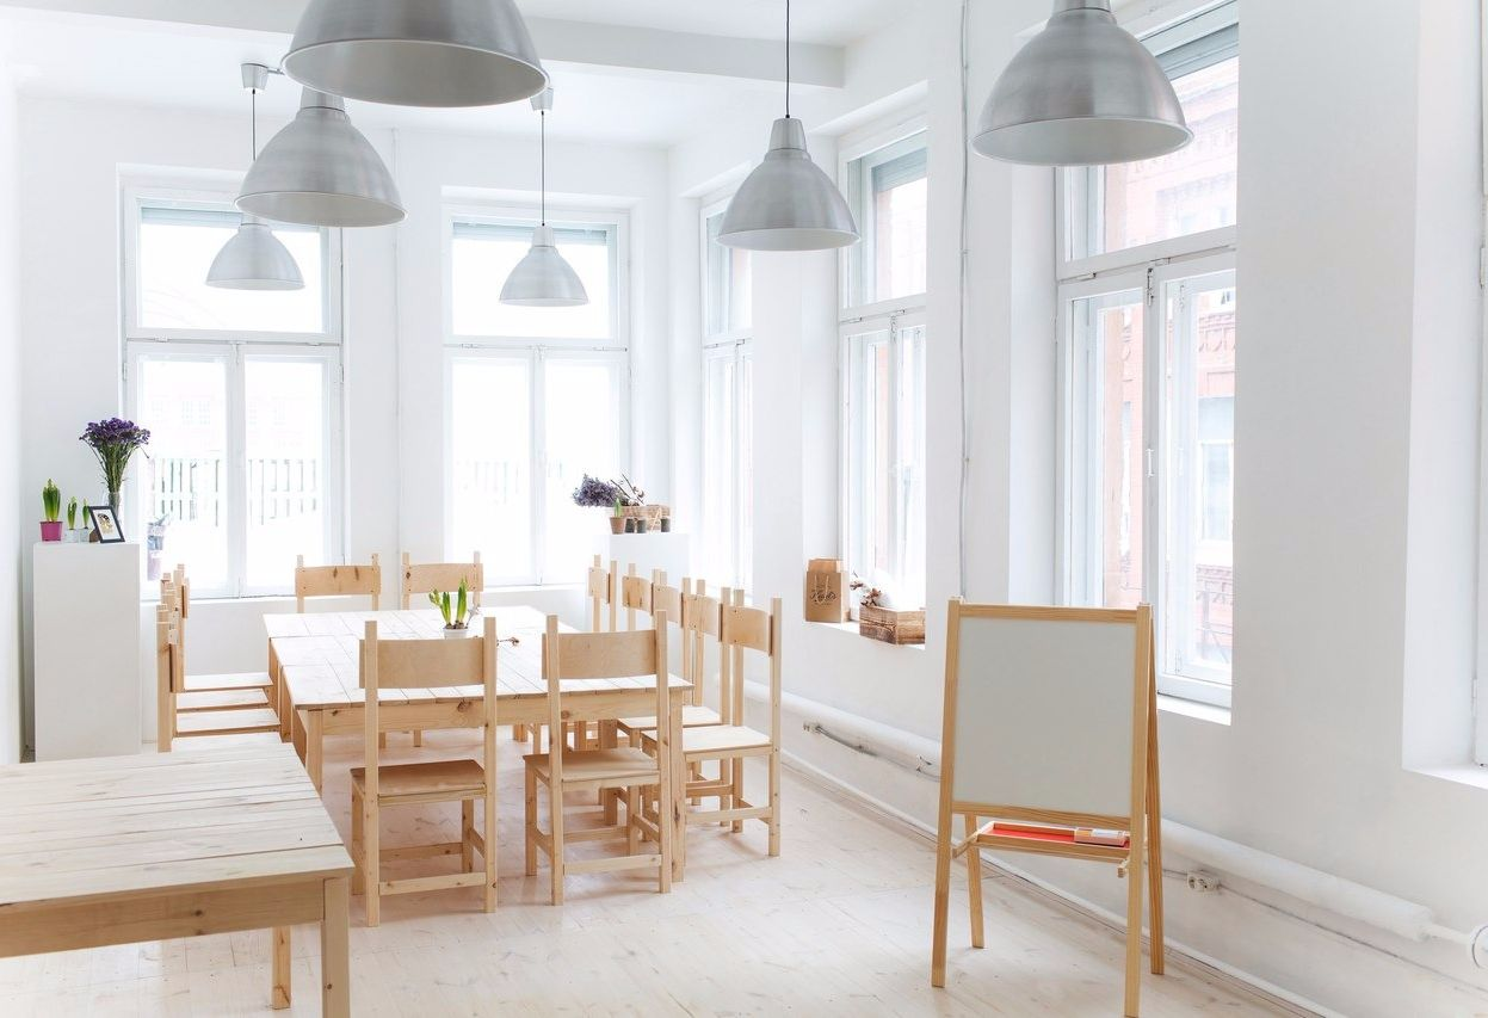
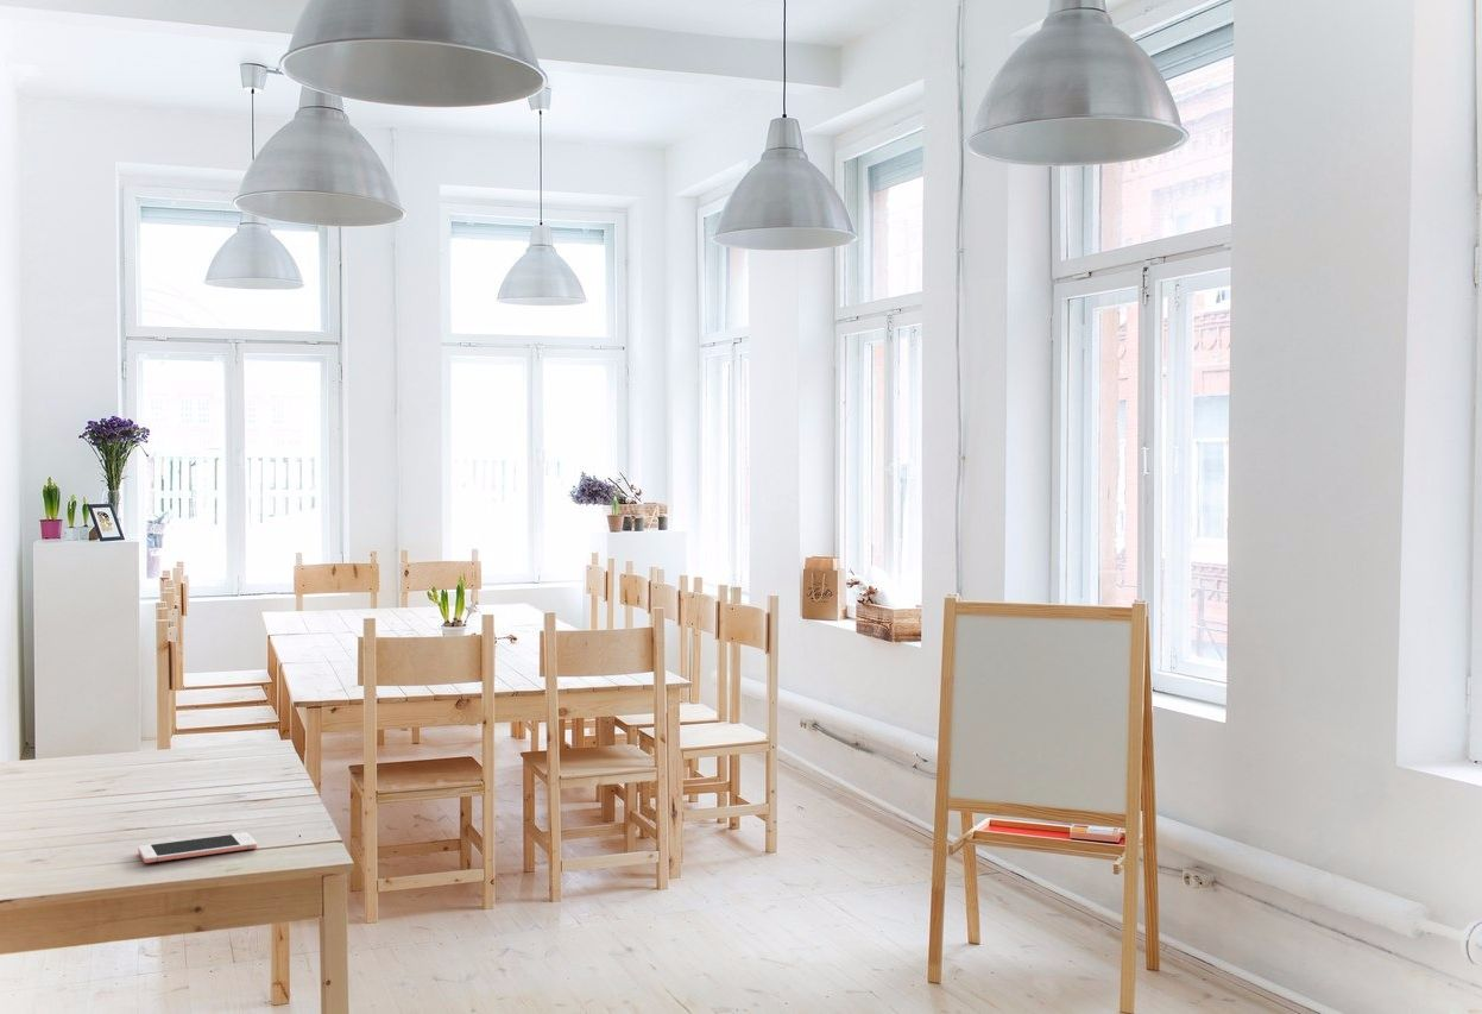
+ cell phone [137,831,258,864]
